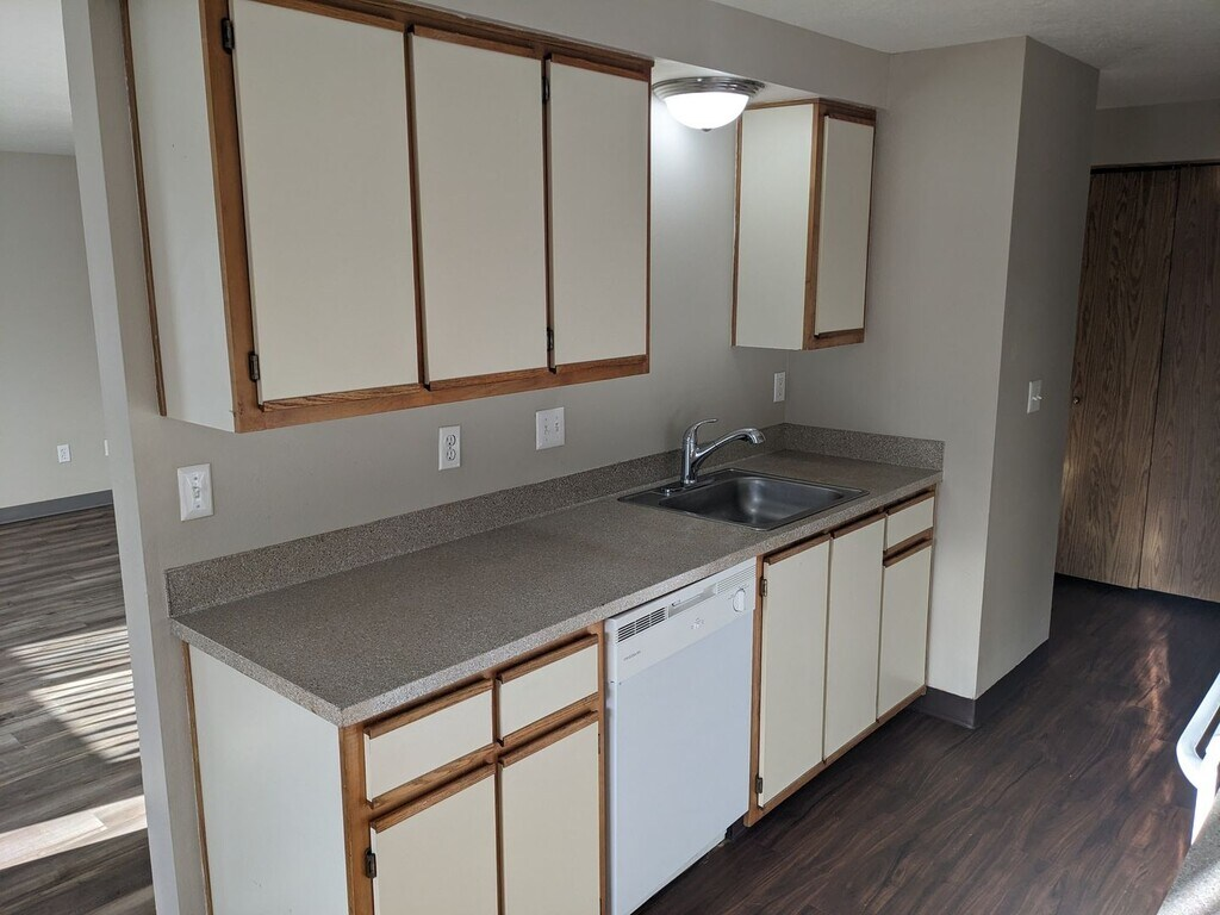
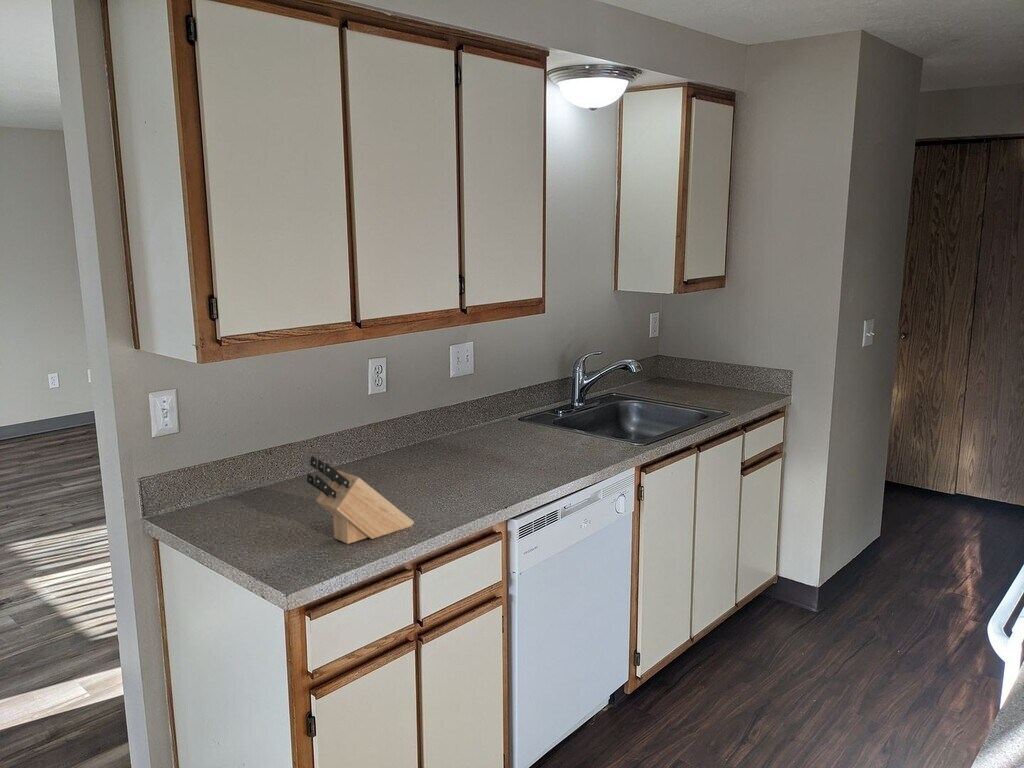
+ knife block [305,454,415,545]
